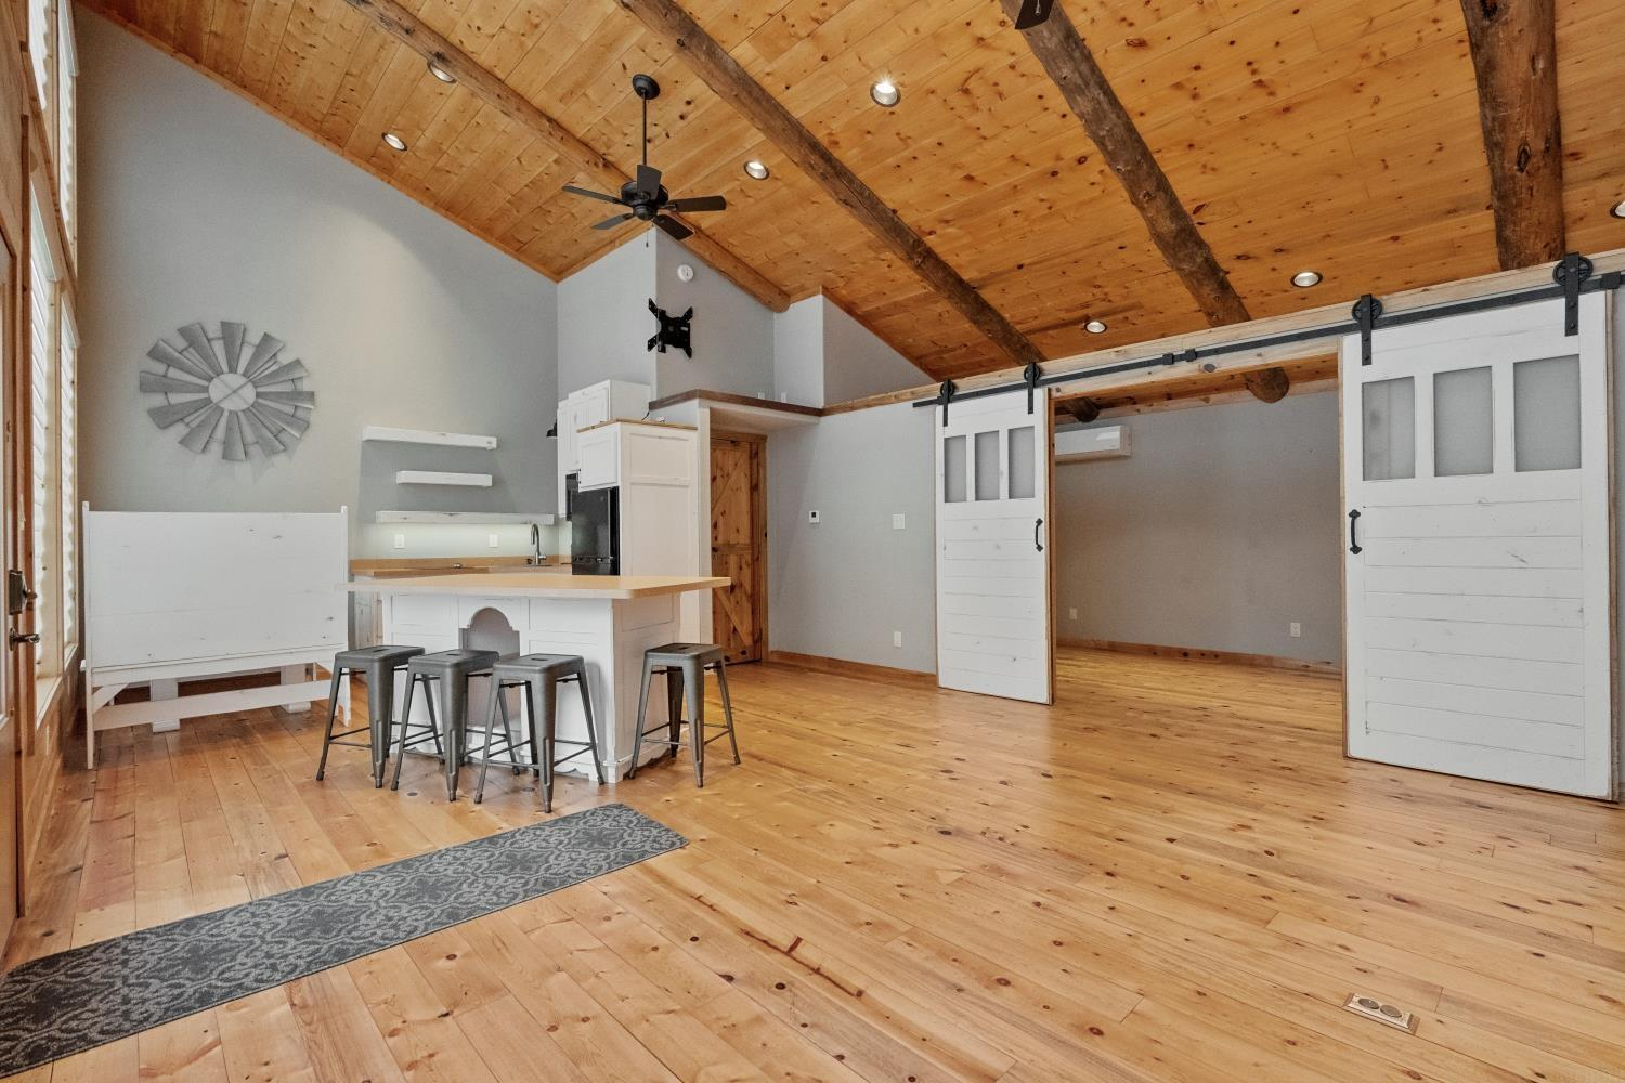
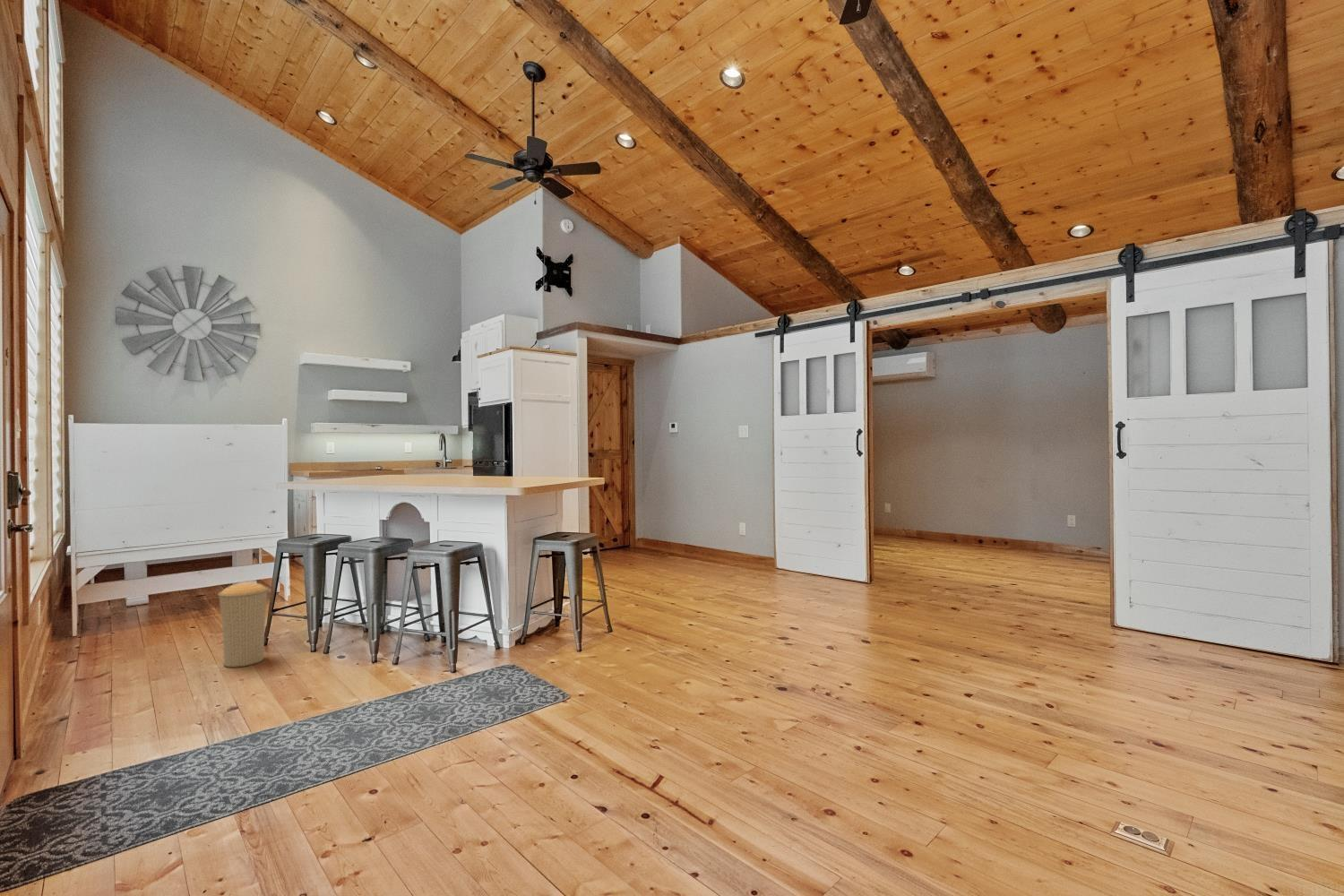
+ trash can [217,582,270,668]
